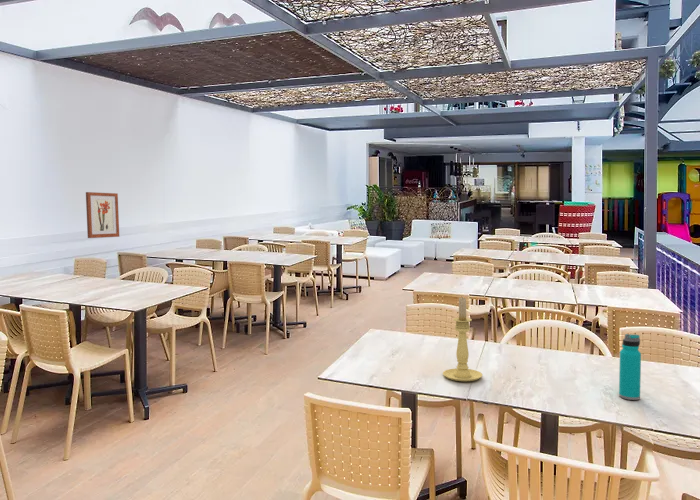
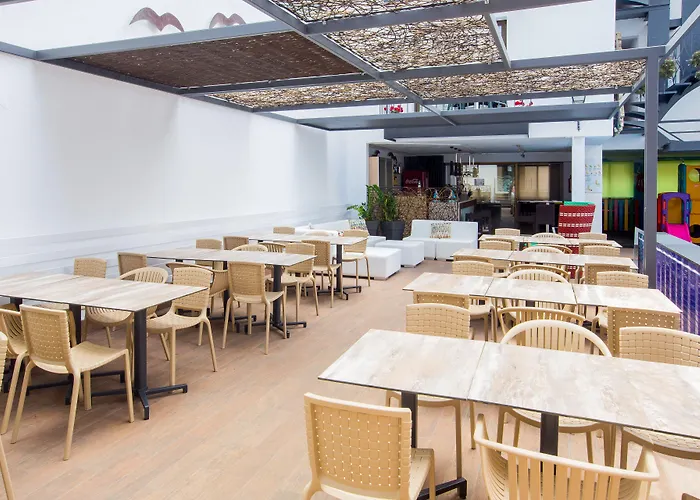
- wall art [85,191,120,239]
- candle holder [442,295,483,382]
- water bottle [618,333,642,401]
